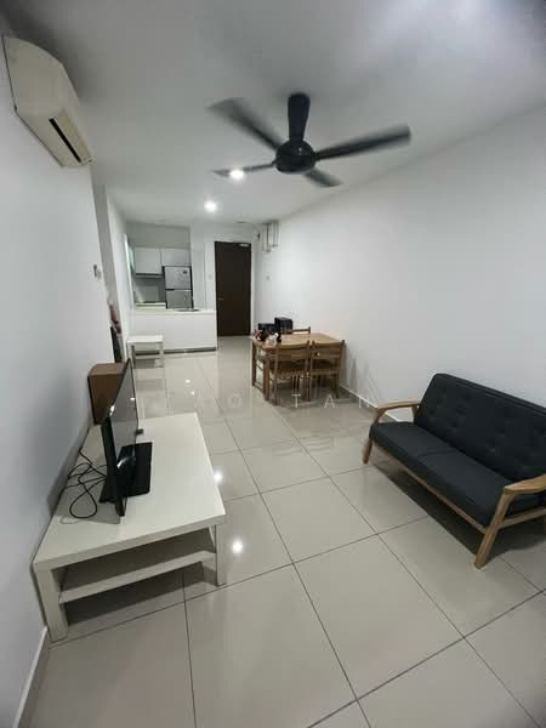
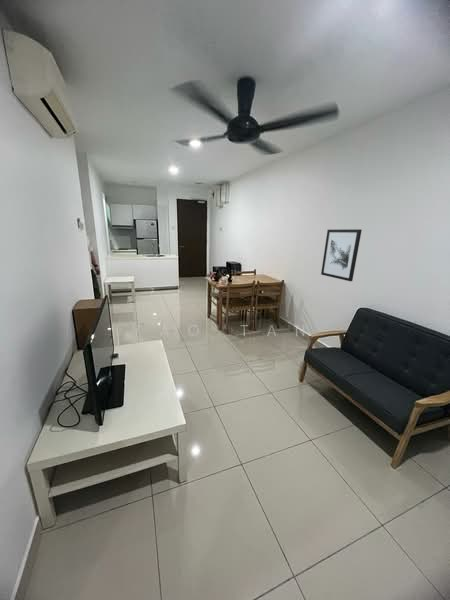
+ wall art [320,228,363,282]
